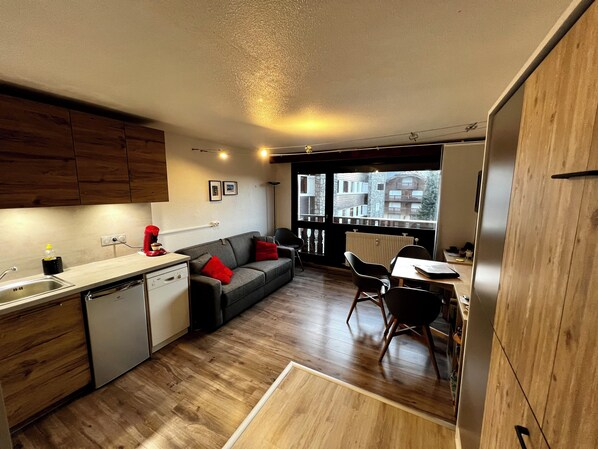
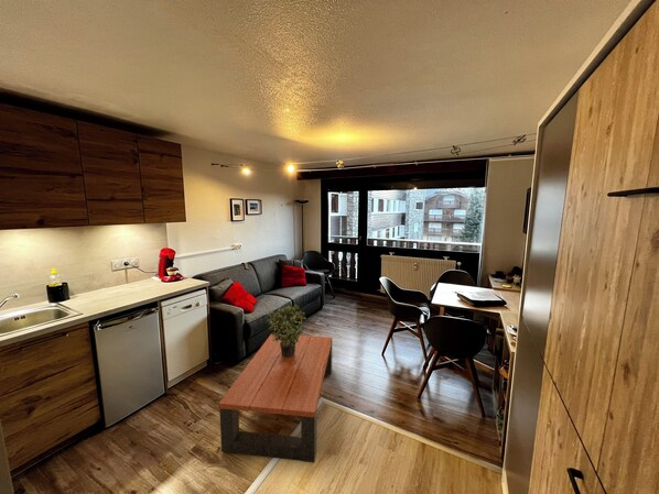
+ potted plant [266,304,306,356]
+ coffee table [217,332,334,463]
